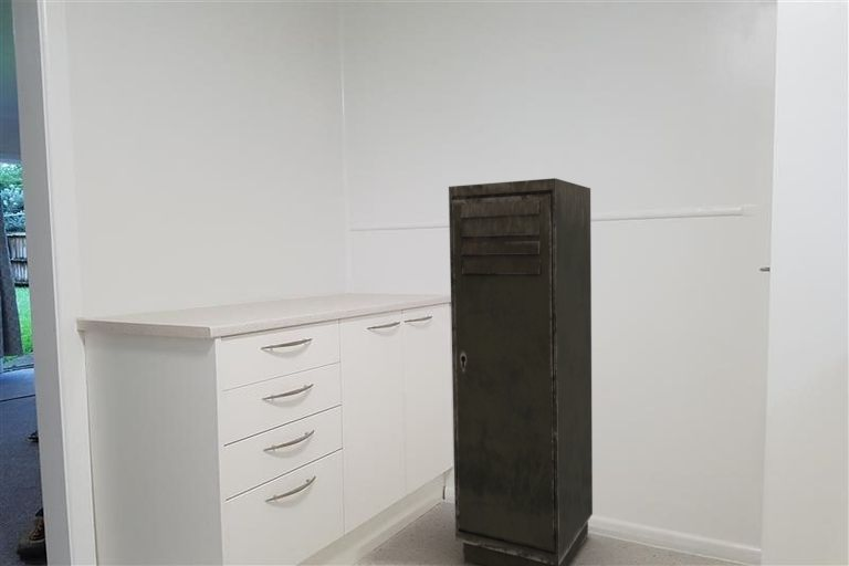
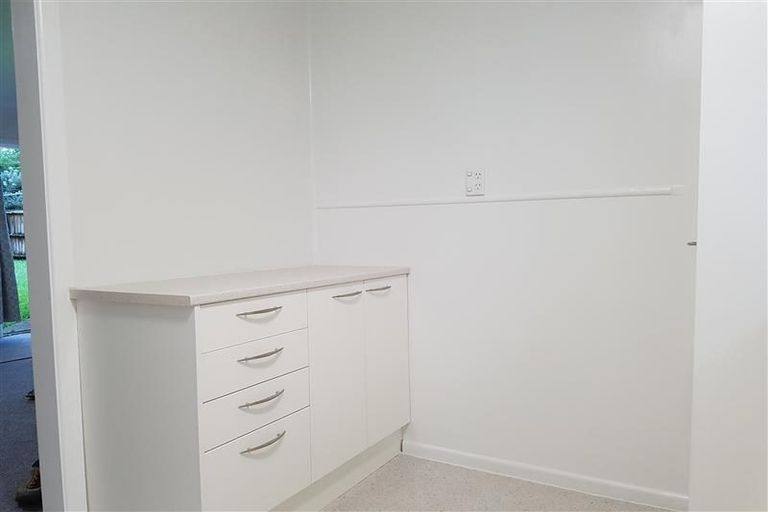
- storage cabinet [448,177,594,566]
